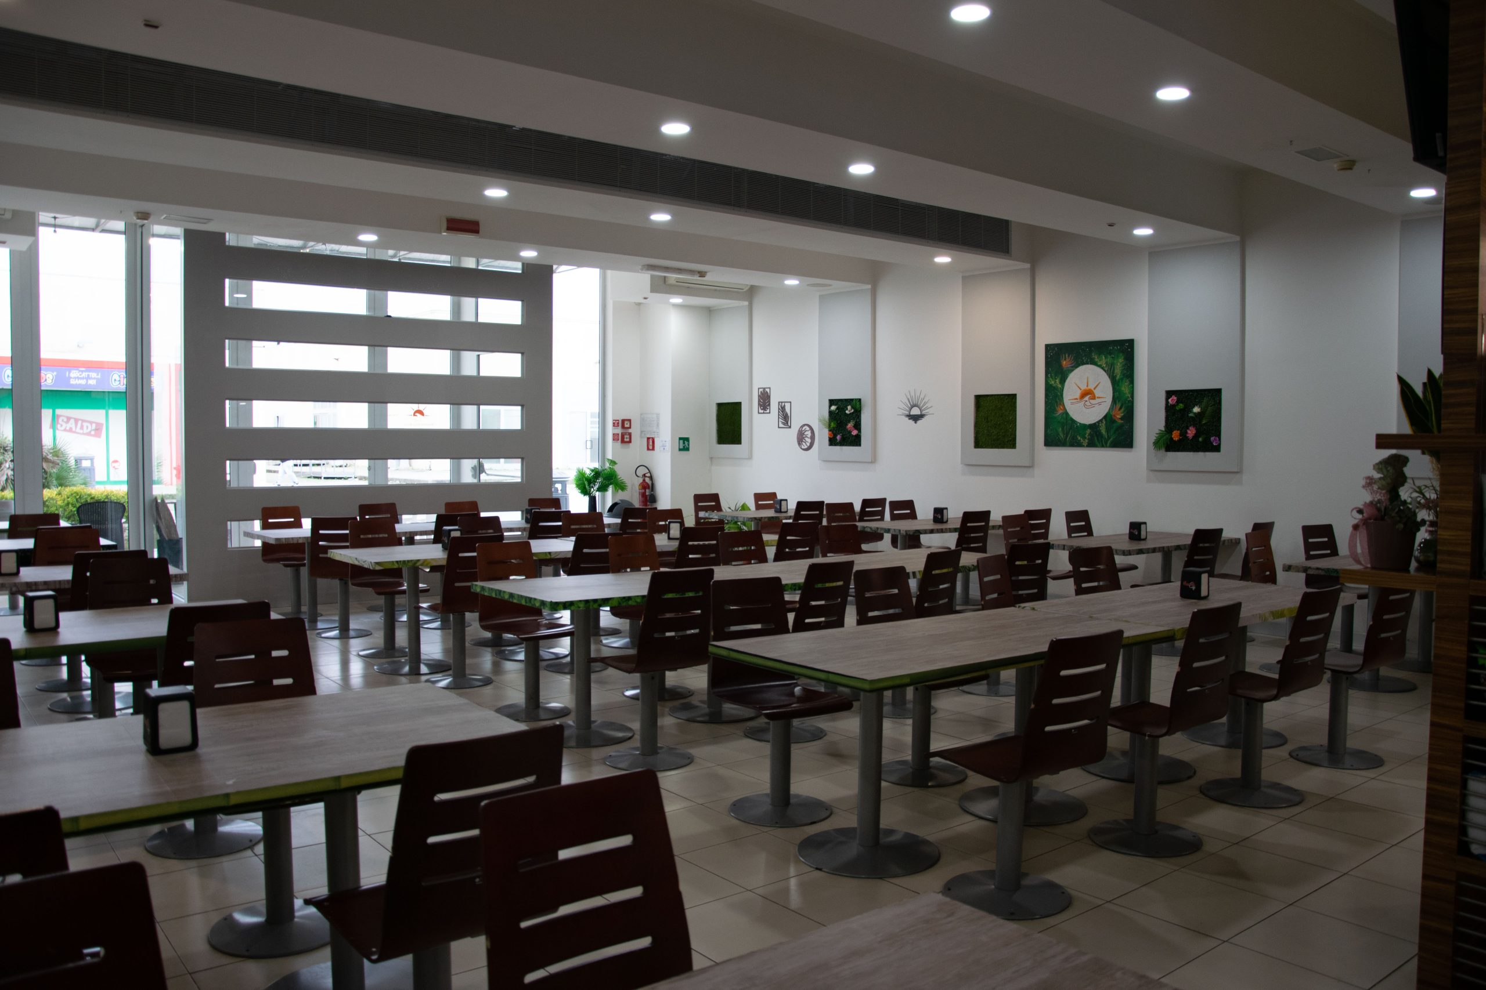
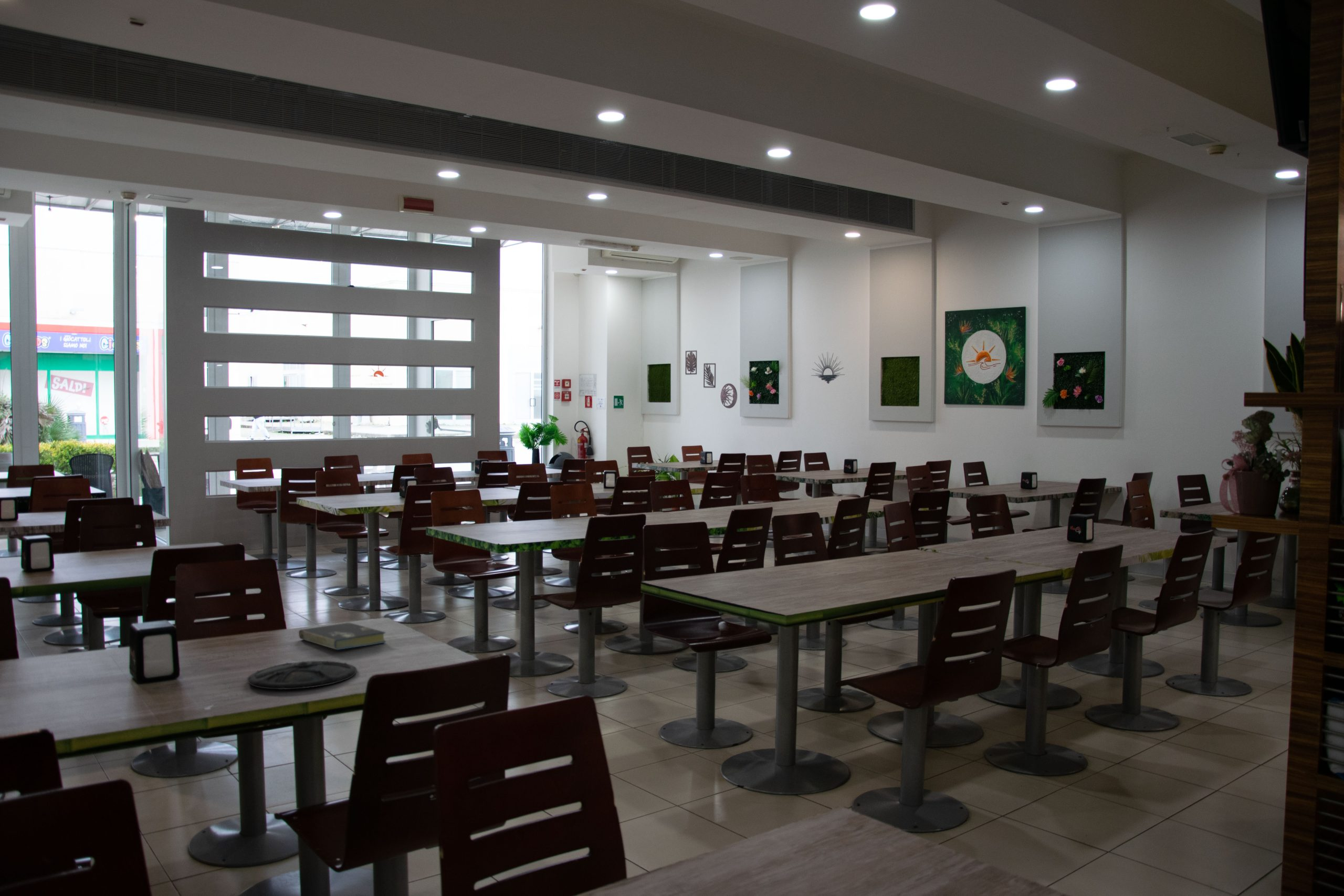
+ book [298,622,386,650]
+ plate [247,660,358,690]
